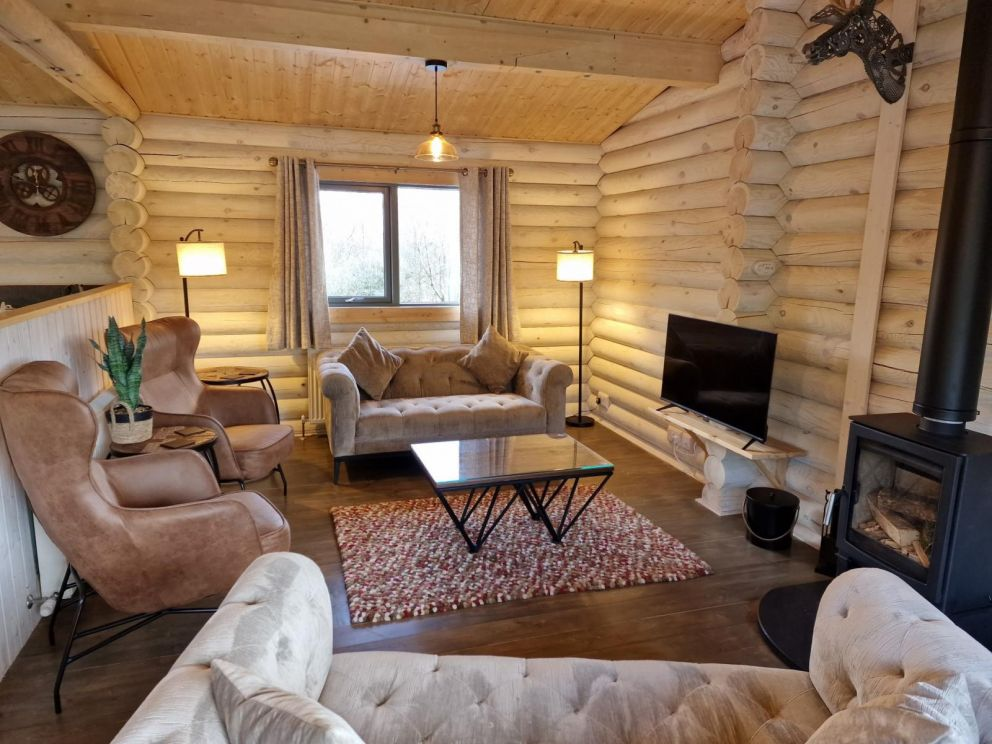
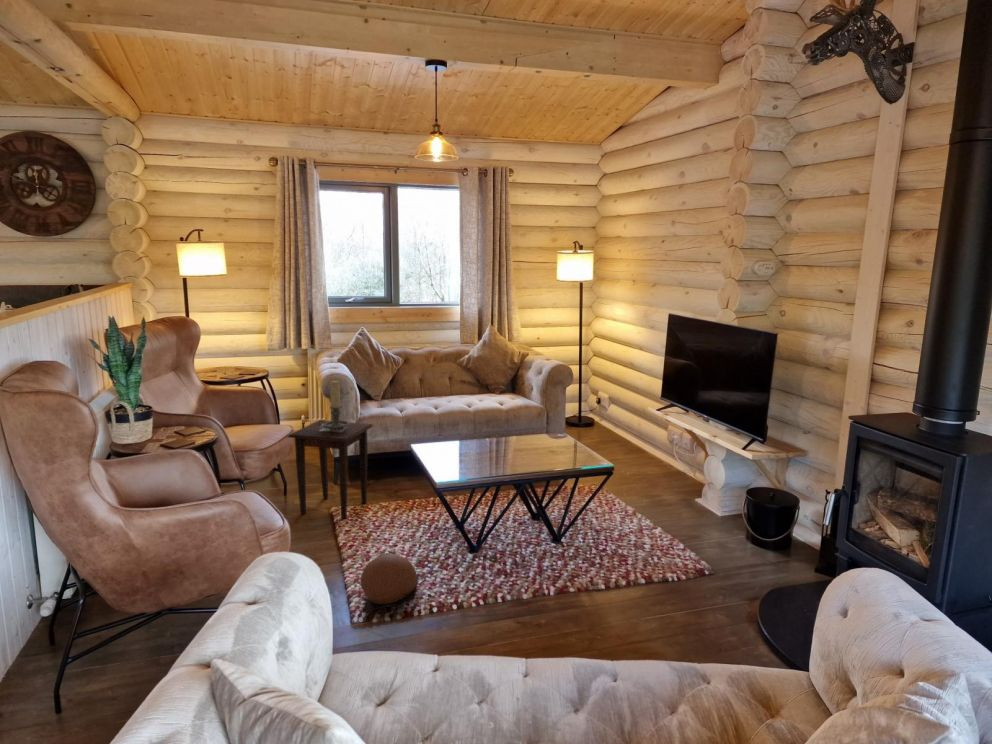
+ ball [360,553,421,614]
+ candle holder [319,379,350,430]
+ side table [286,419,375,520]
